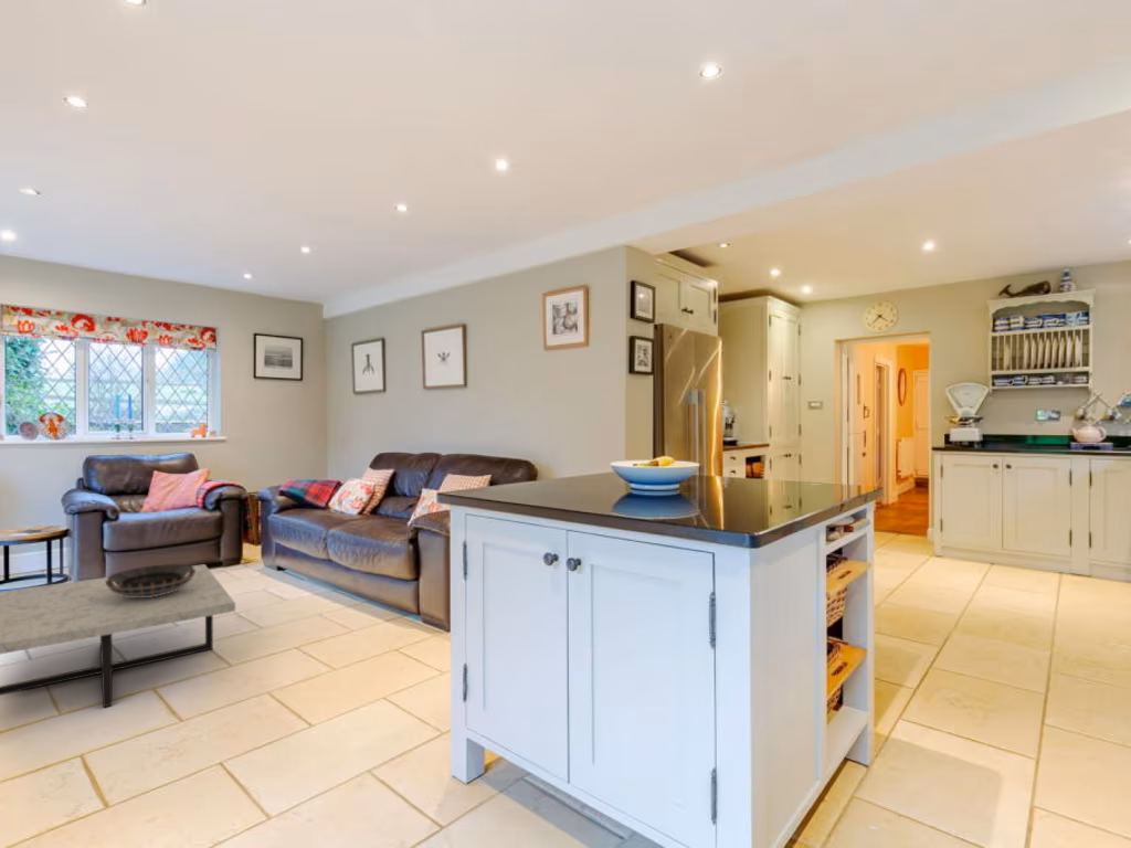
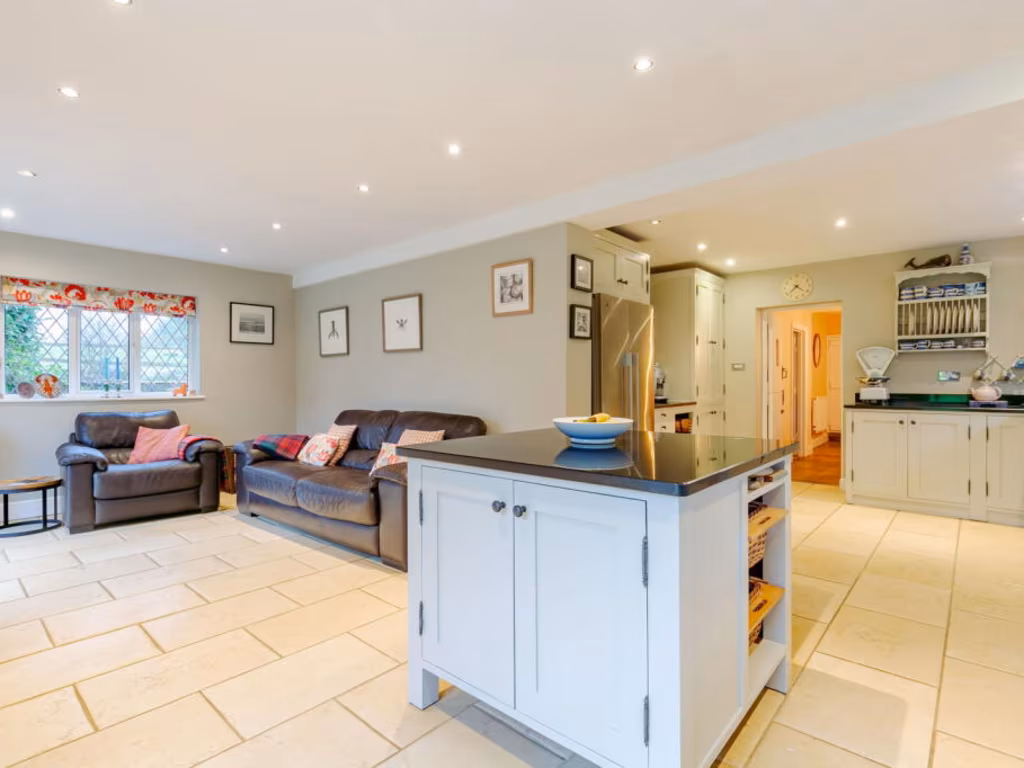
- coffee table [0,563,236,709]
- decorative bowl [105,563,195,597]
